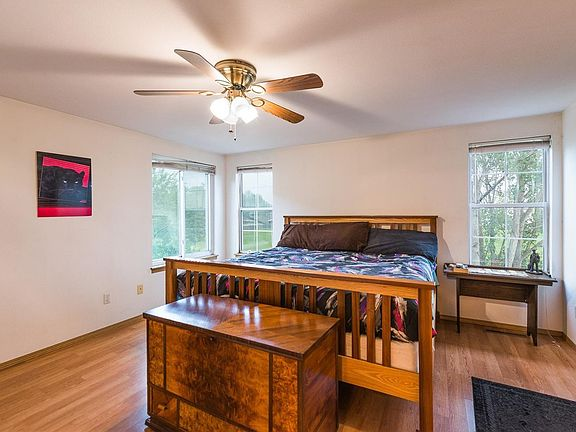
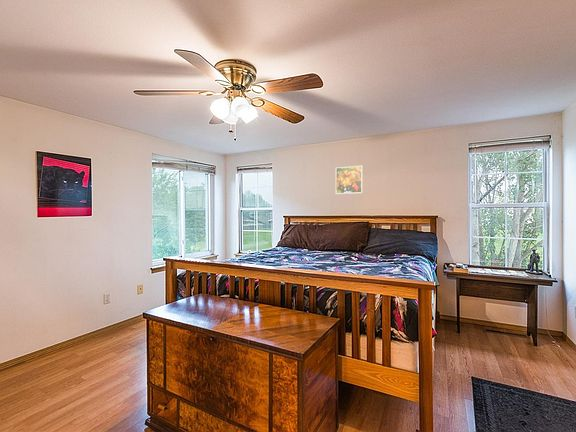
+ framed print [335,165,364,195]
